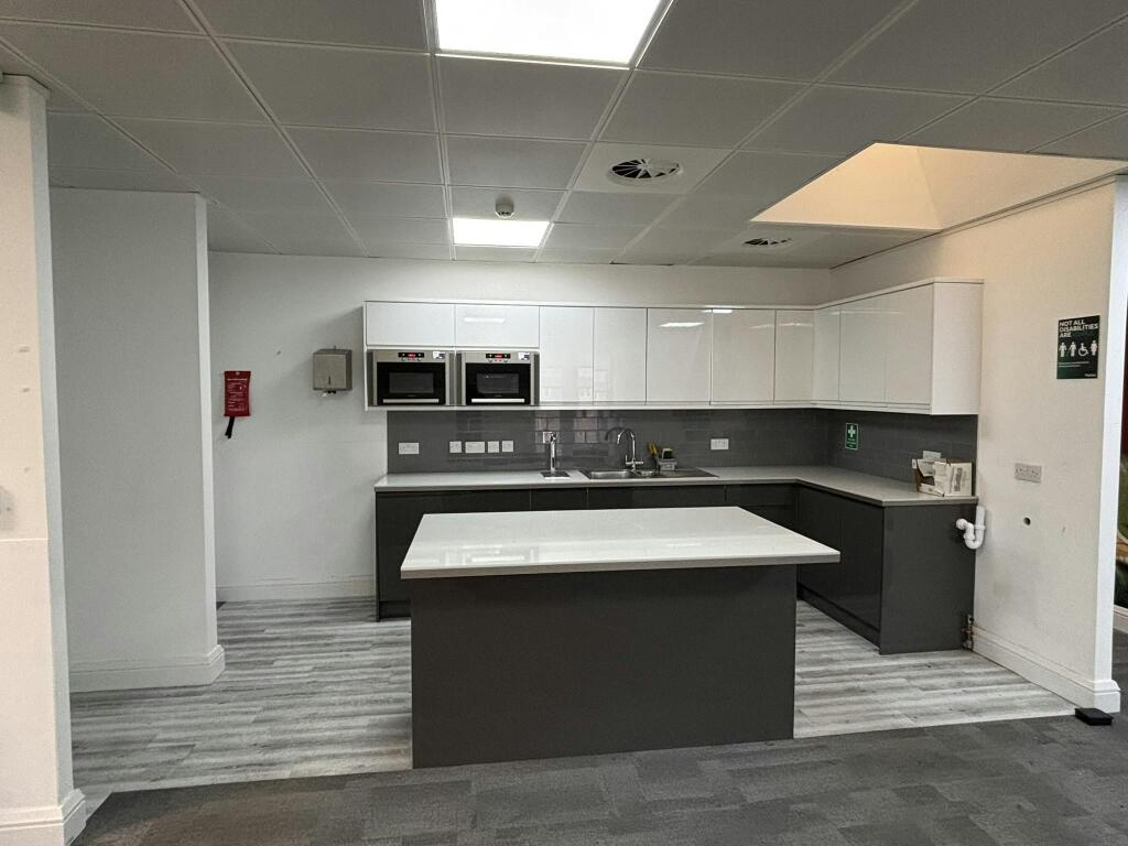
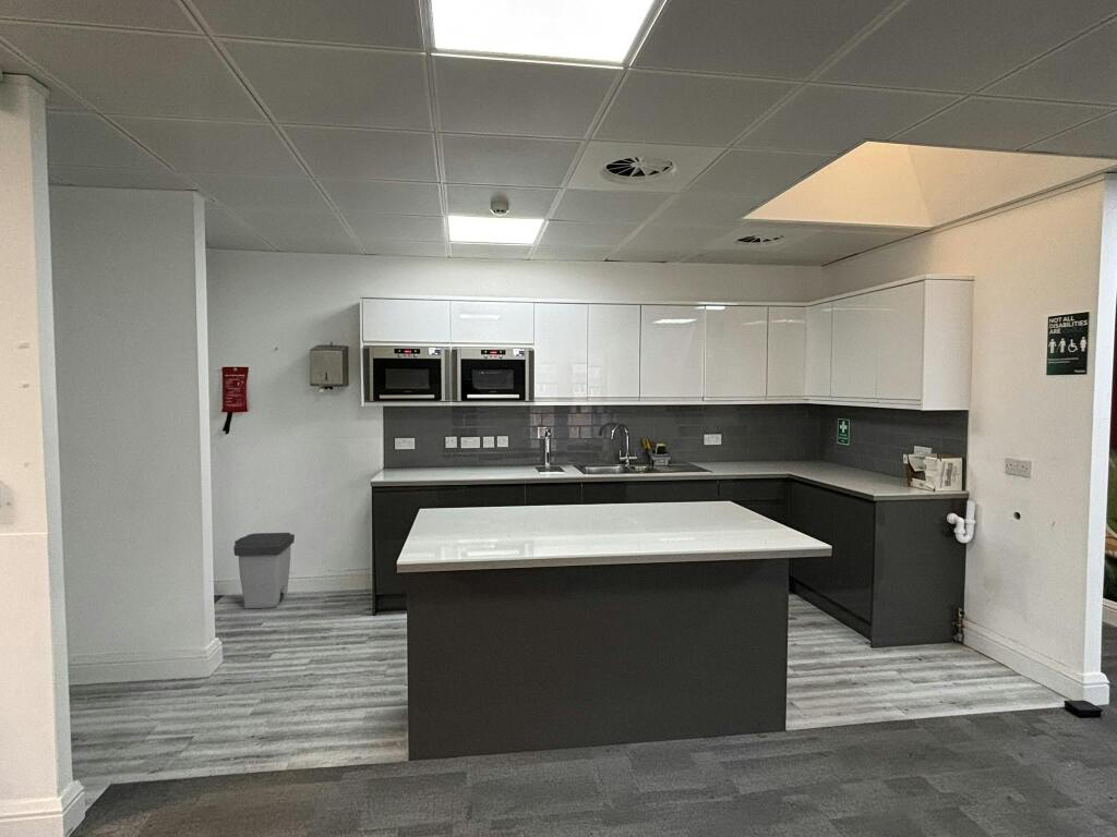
+ trash can [232,532,296,609]
